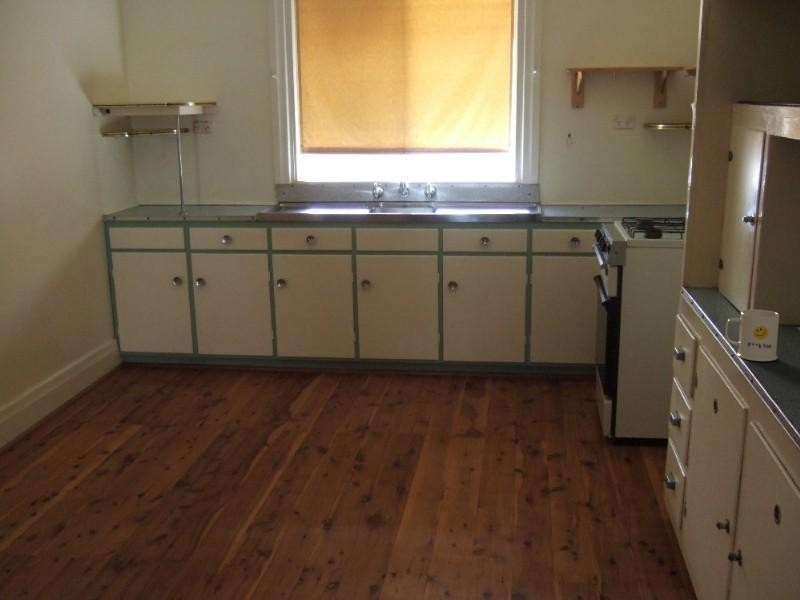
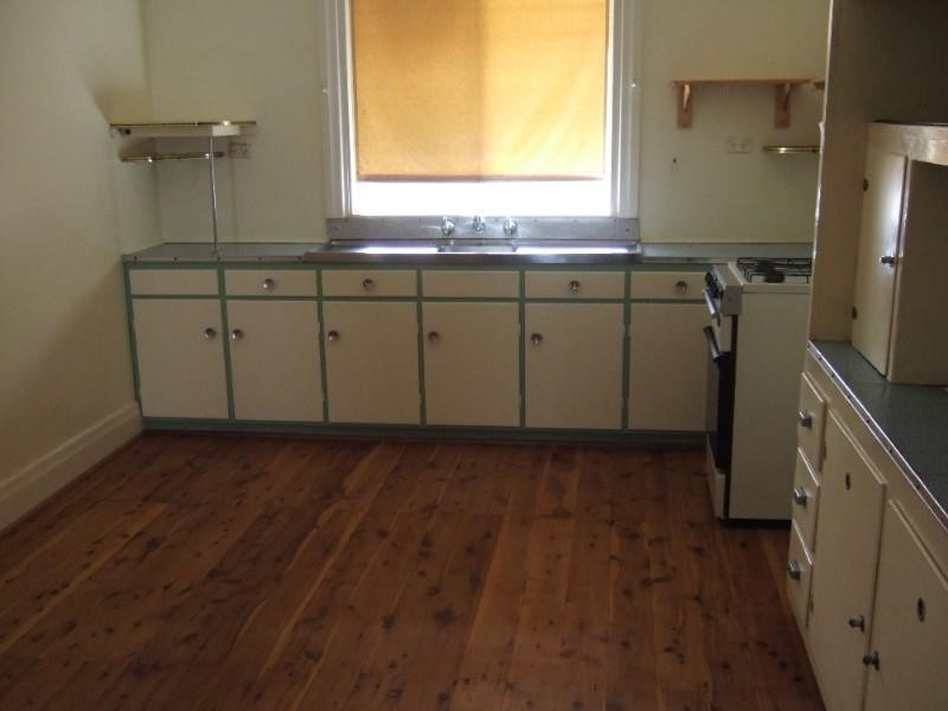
- mug [725,309,780,362]
